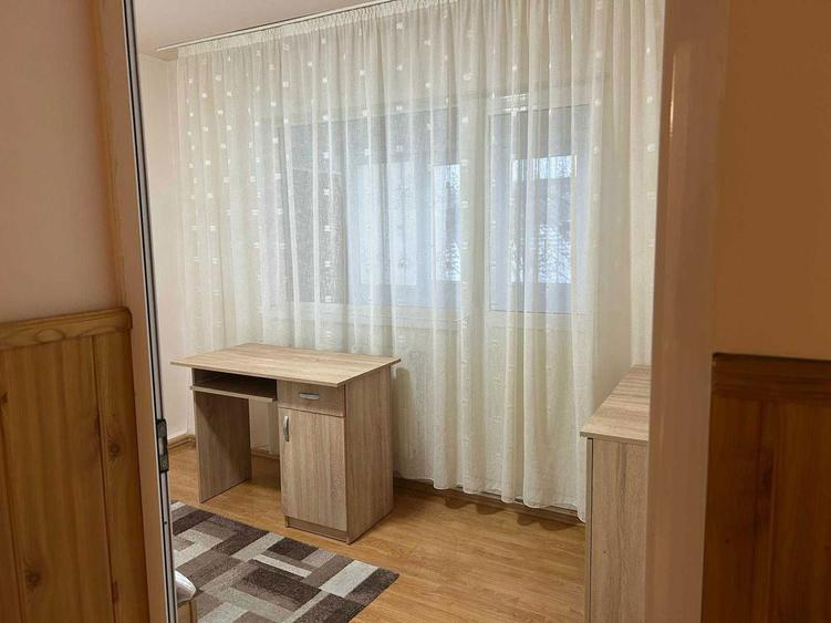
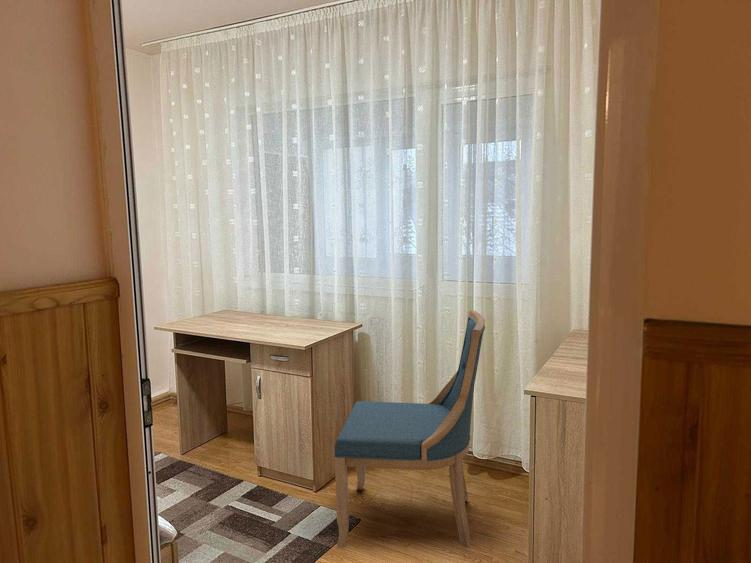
+ chair [333,309,486,549]
